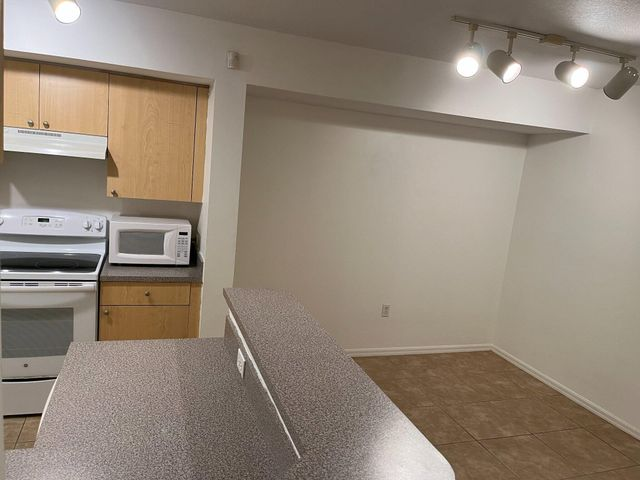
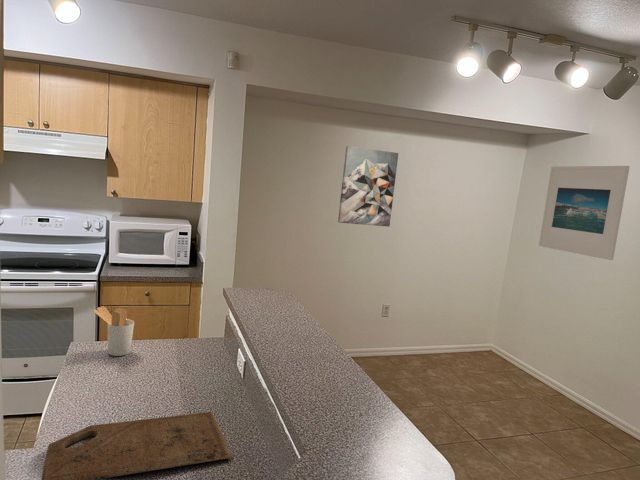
+ wall art [337,145,399,228]
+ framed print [538,165,631,261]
+ utensil holder [92,305,135,357]
+ cutting board [40,411,234,480]
